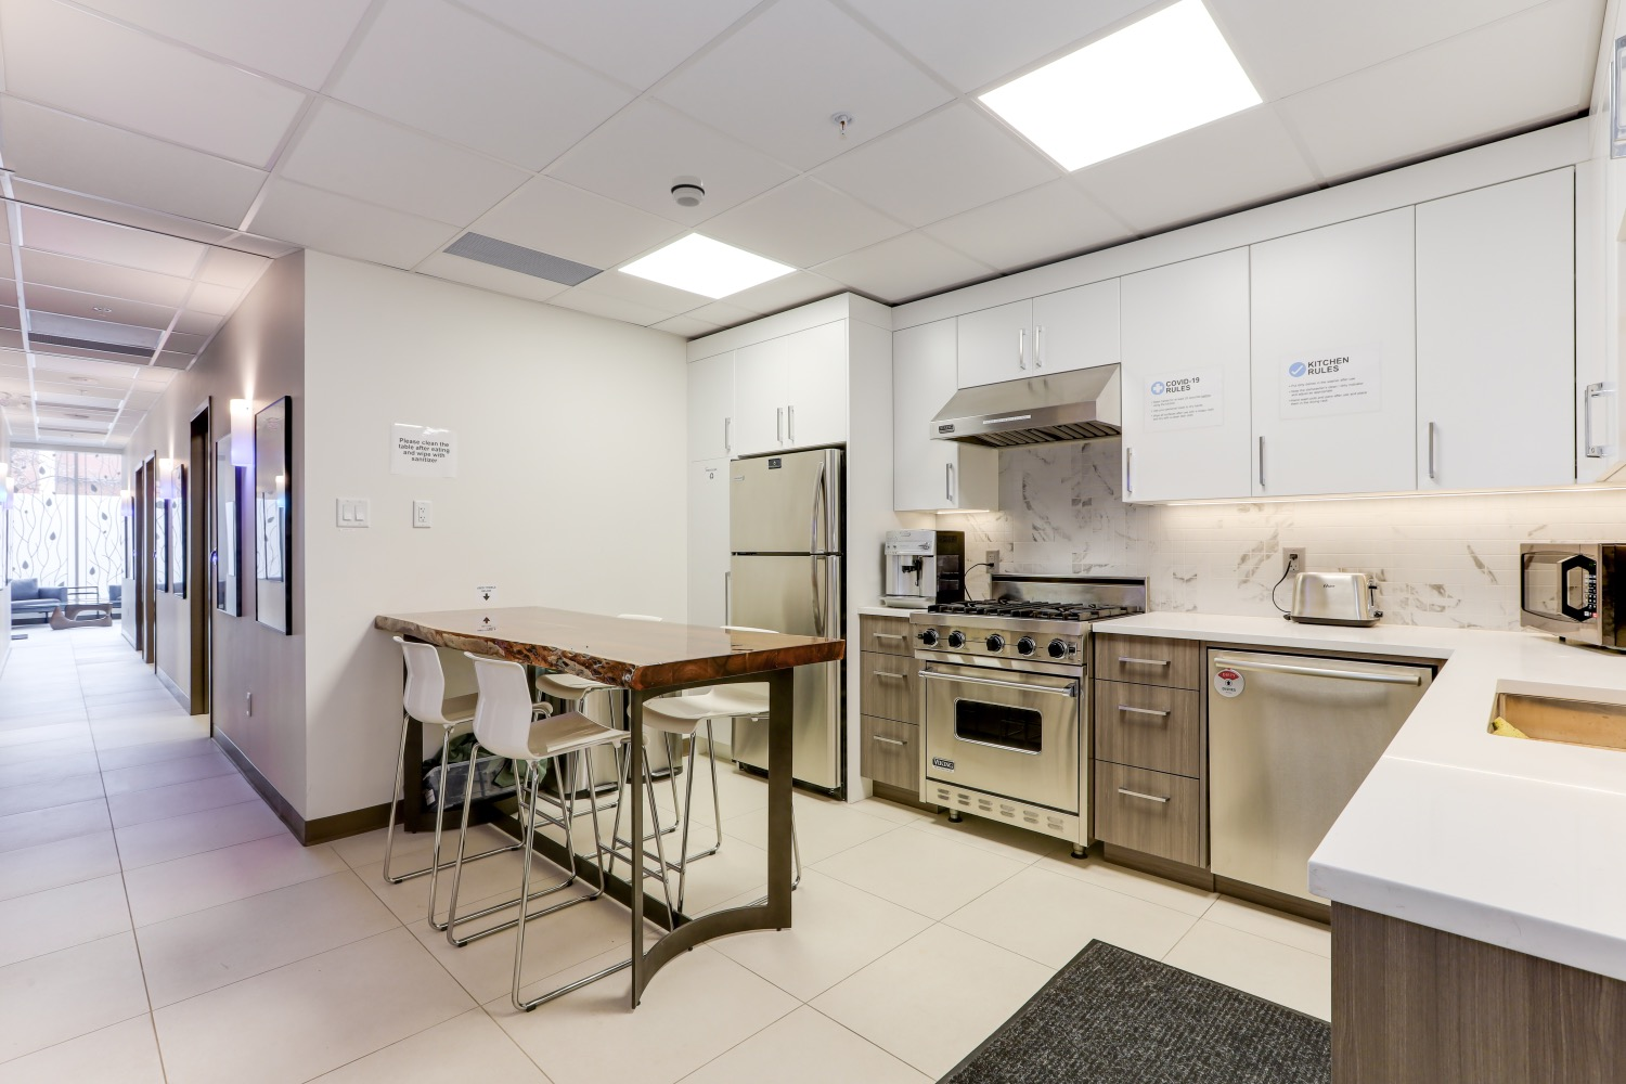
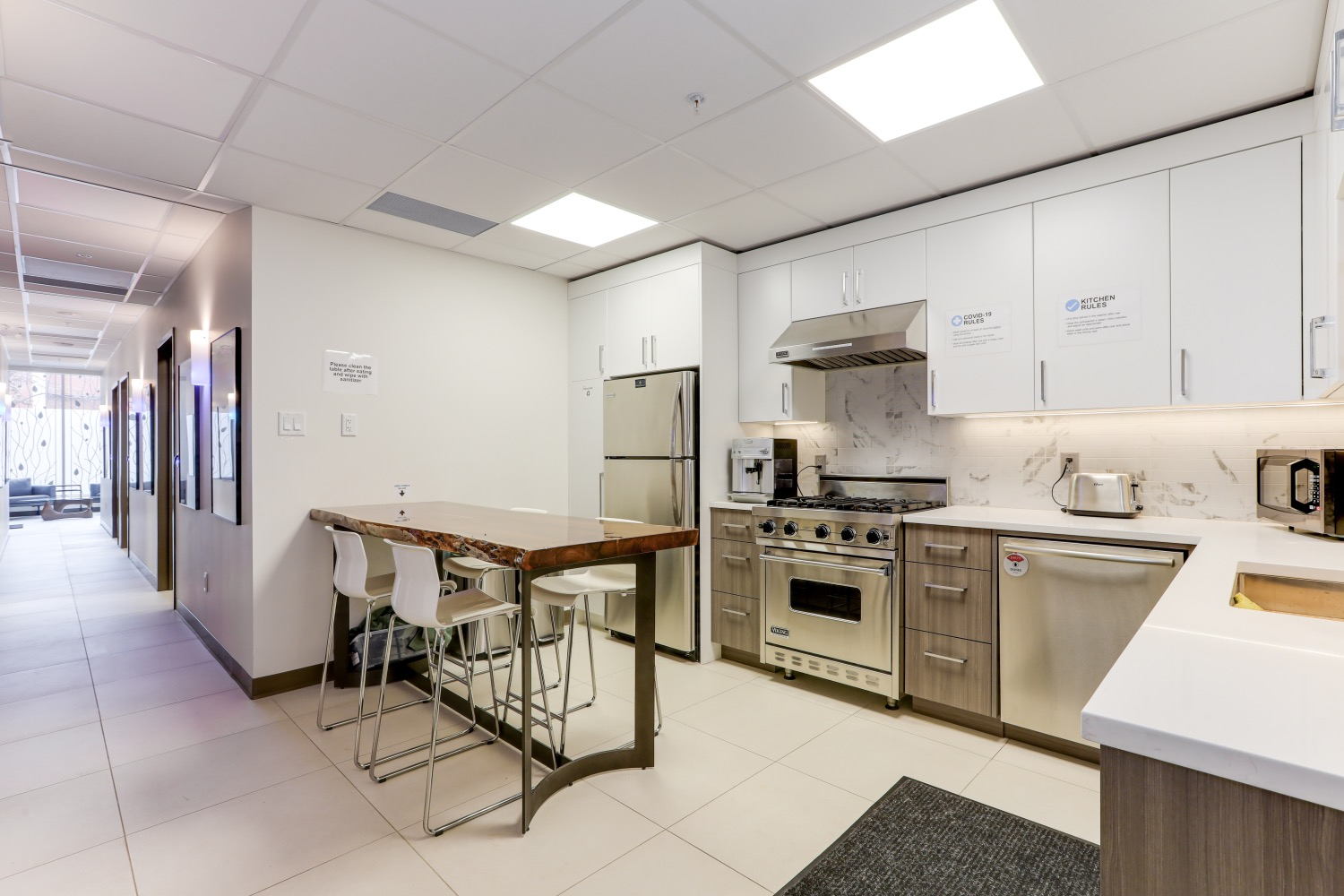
- smoke detector [670,174,707,208]
